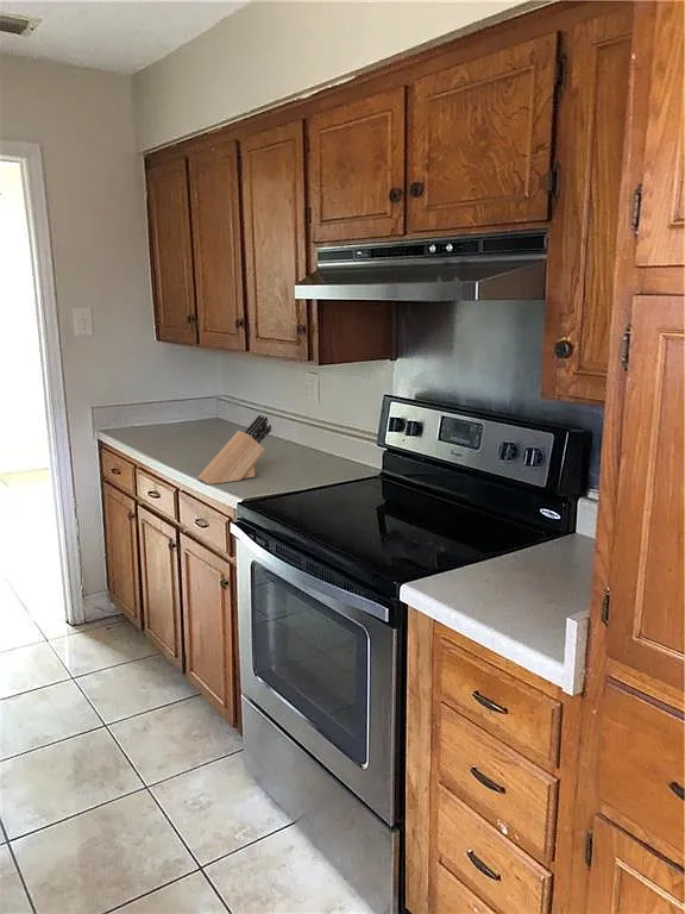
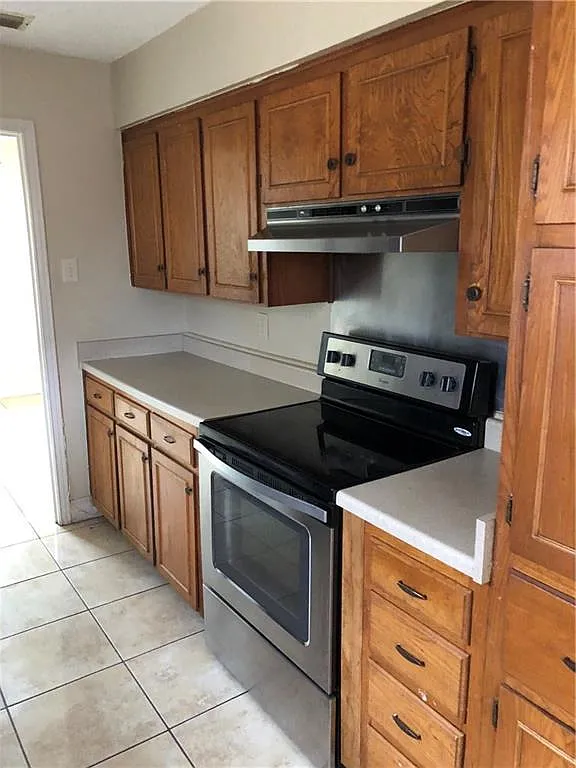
- knife block [196,414,272,486]
